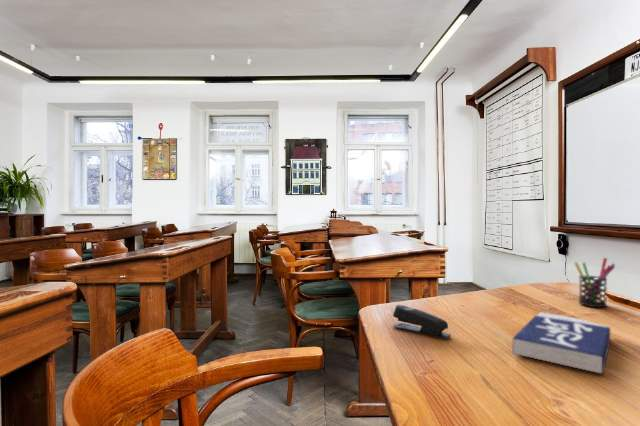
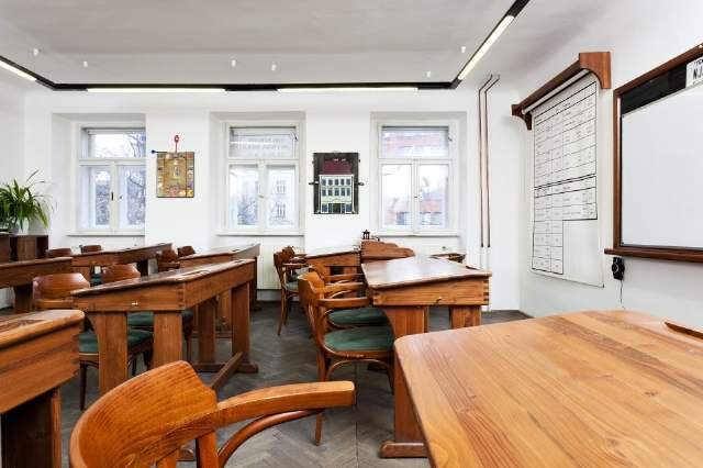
- pen holder [573,257,616,308]
- book [512,311,611,375]
- stapler [392,304,452,339]
